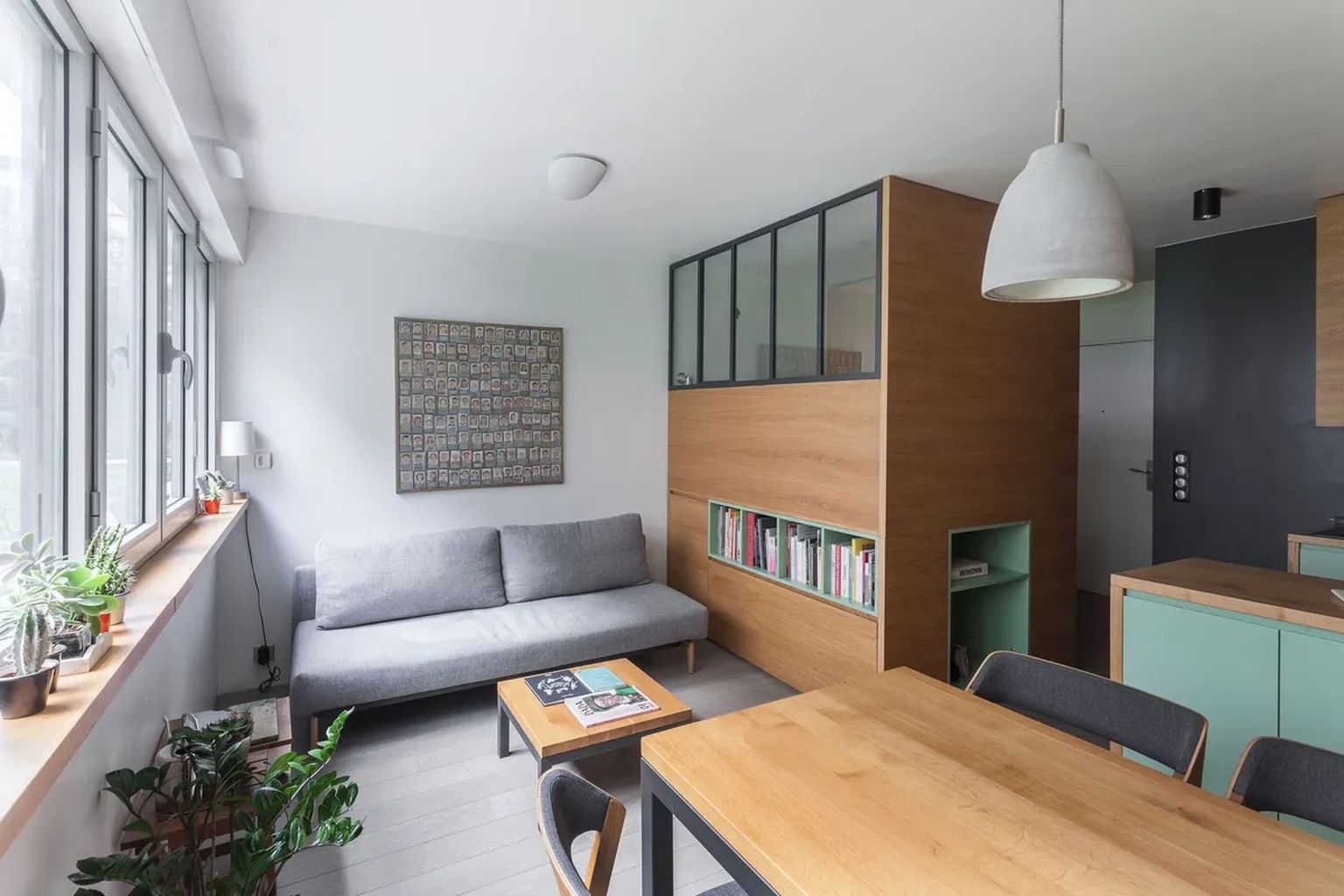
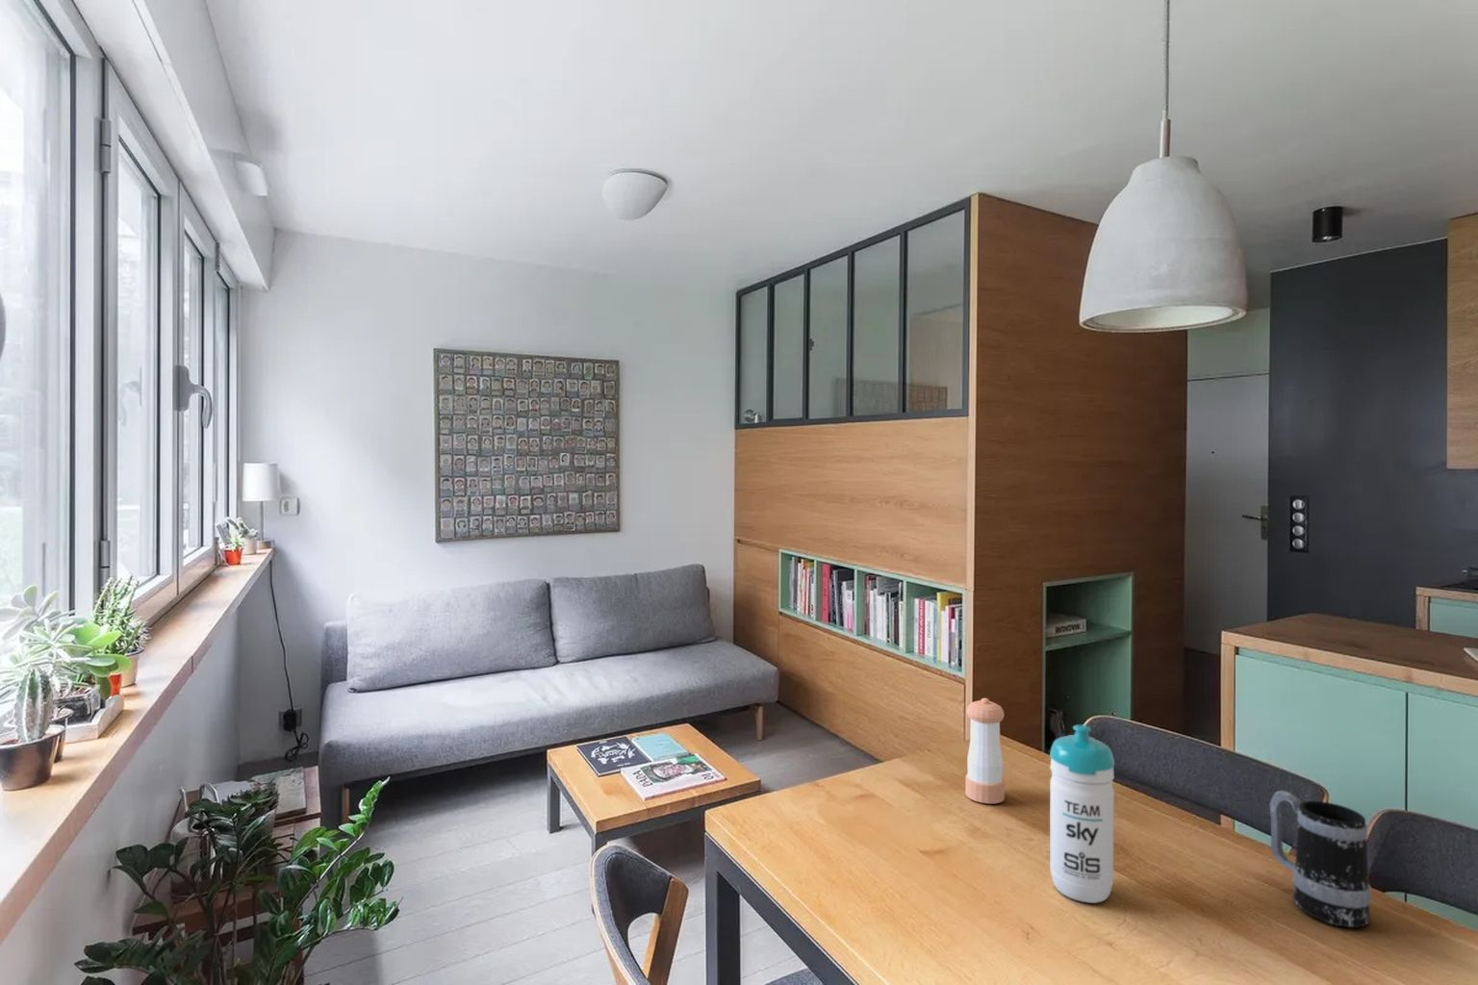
+ mug [1268,789,1372,928]
+ pepper shaker [966,697,1005,805]
+ water bottle [1049,723,1115,905]
